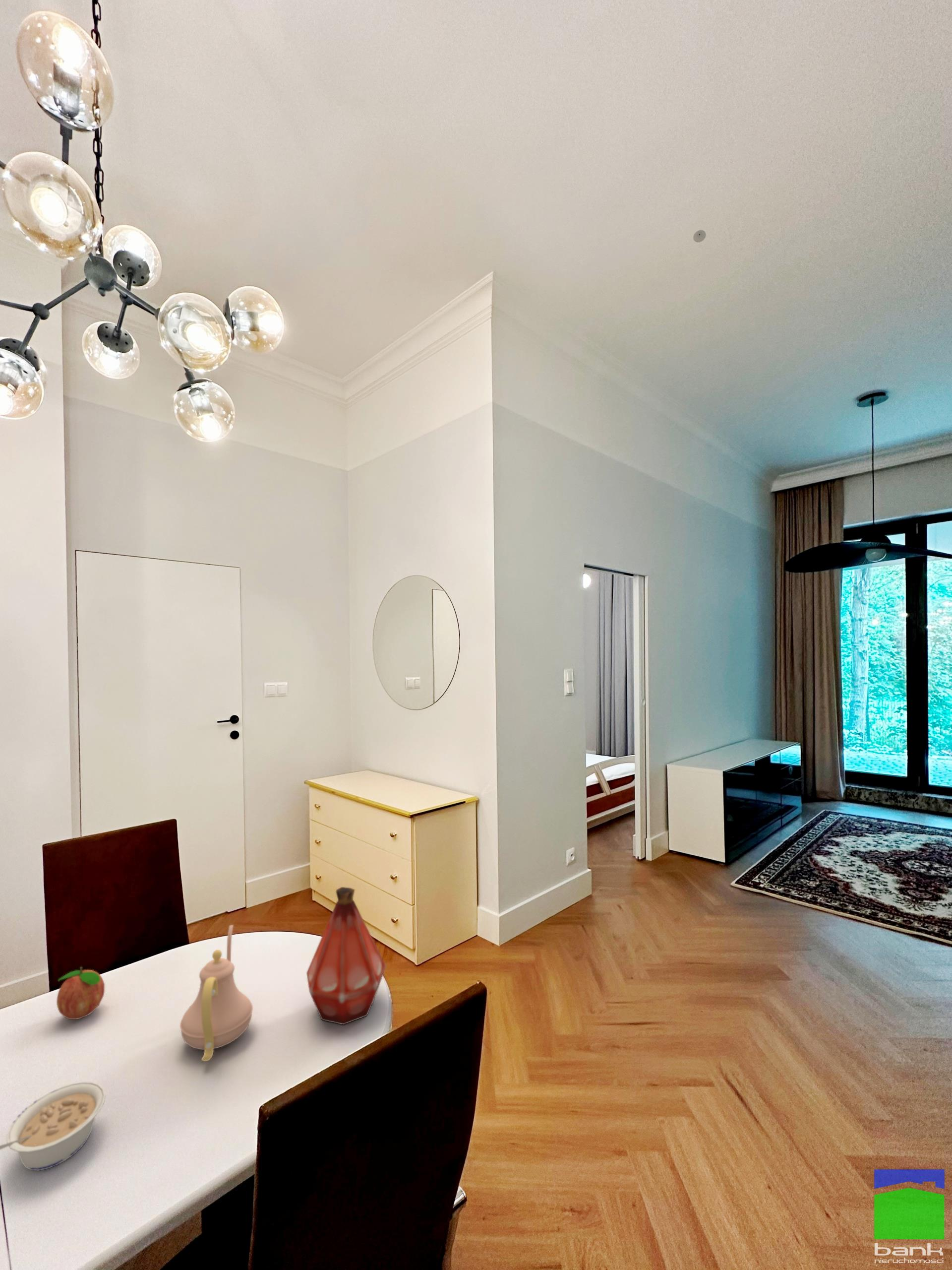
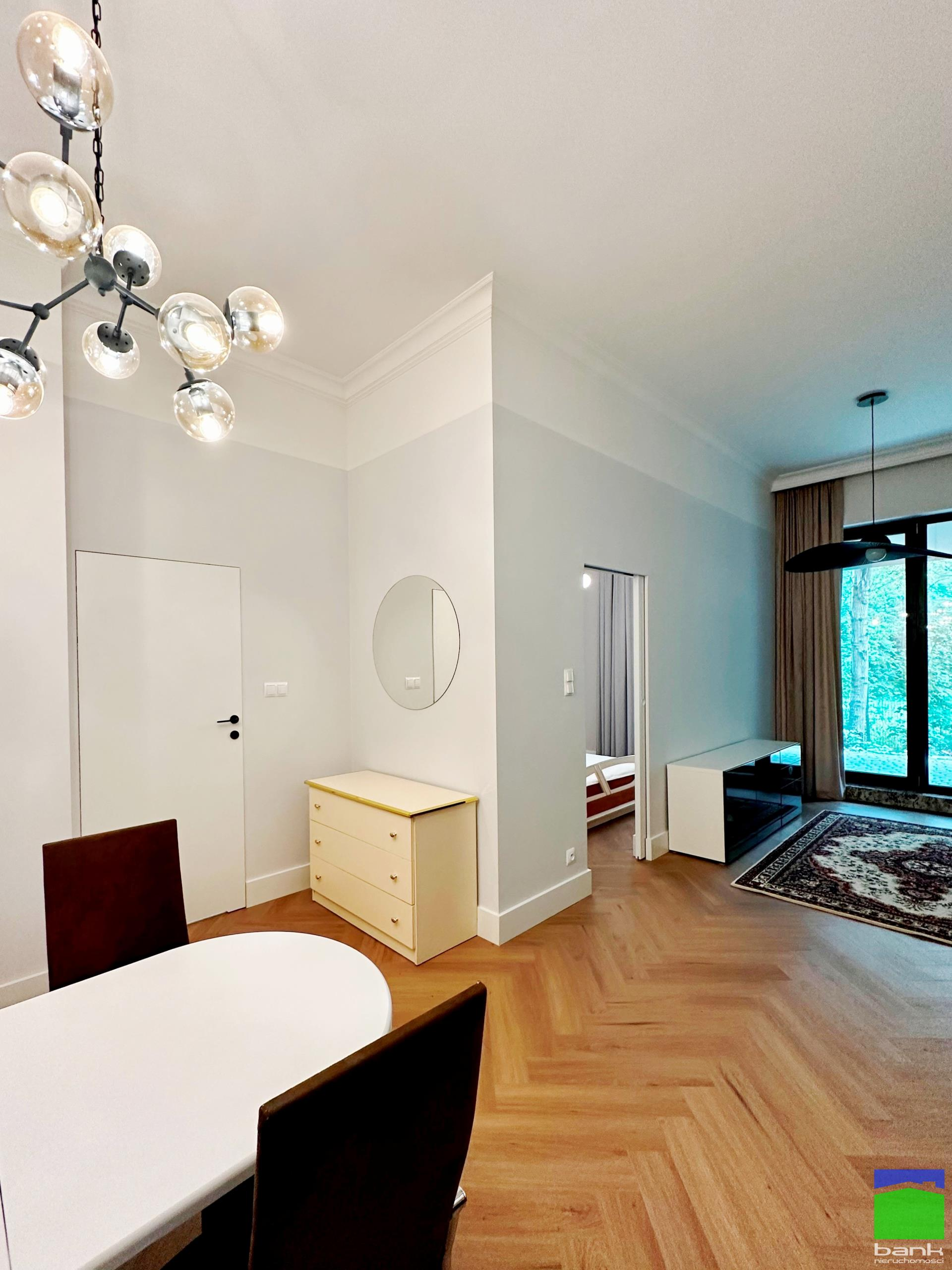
- smoke detector [693,230,707,243]
- bottle [306,887,387,1025]
- teapot [179,924,253,1062]
- legume [0,1081,106,1171]
- fruit [56,966,105,1020]
